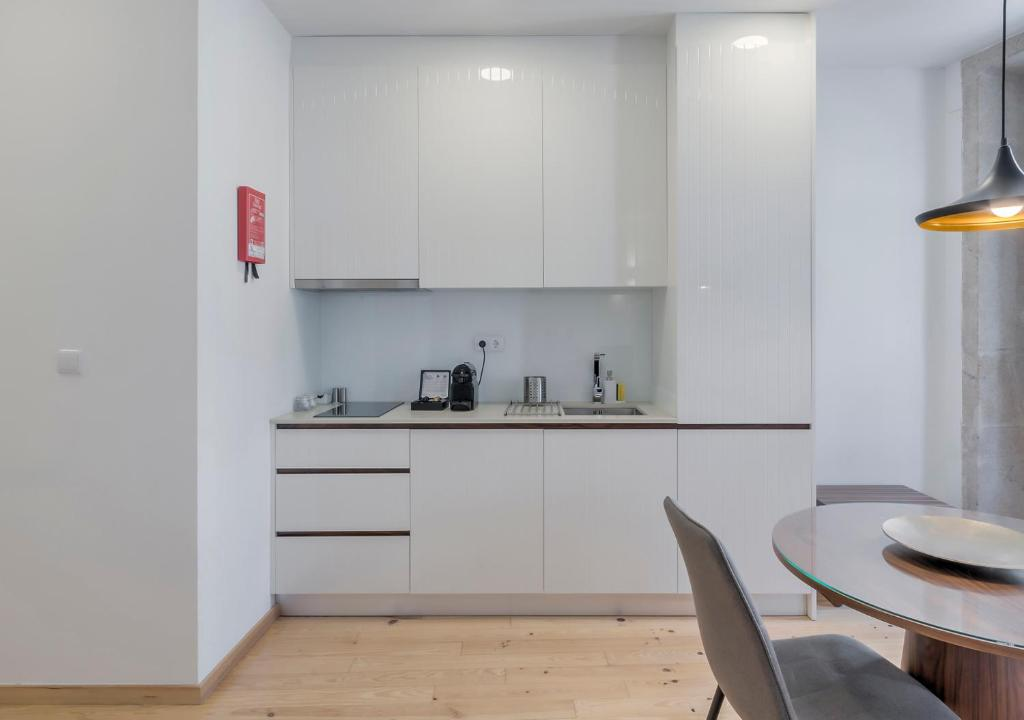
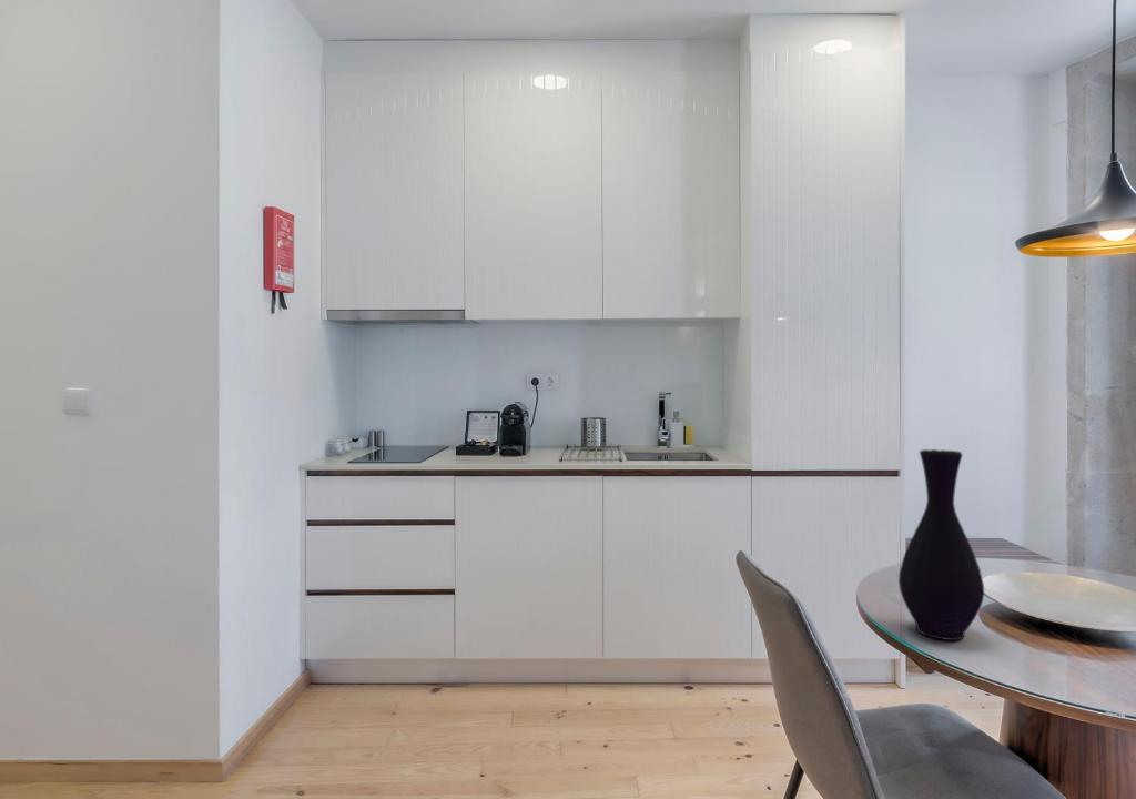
+ vase [897,448,985,641]
